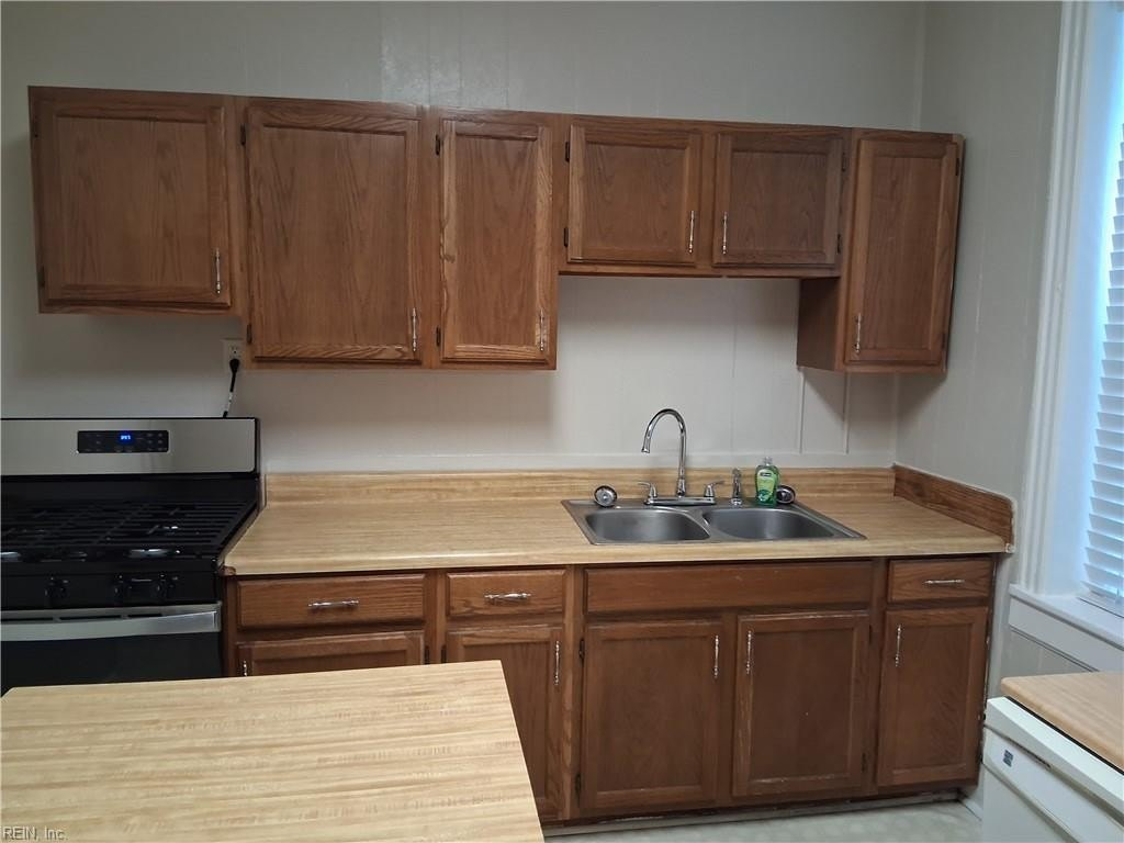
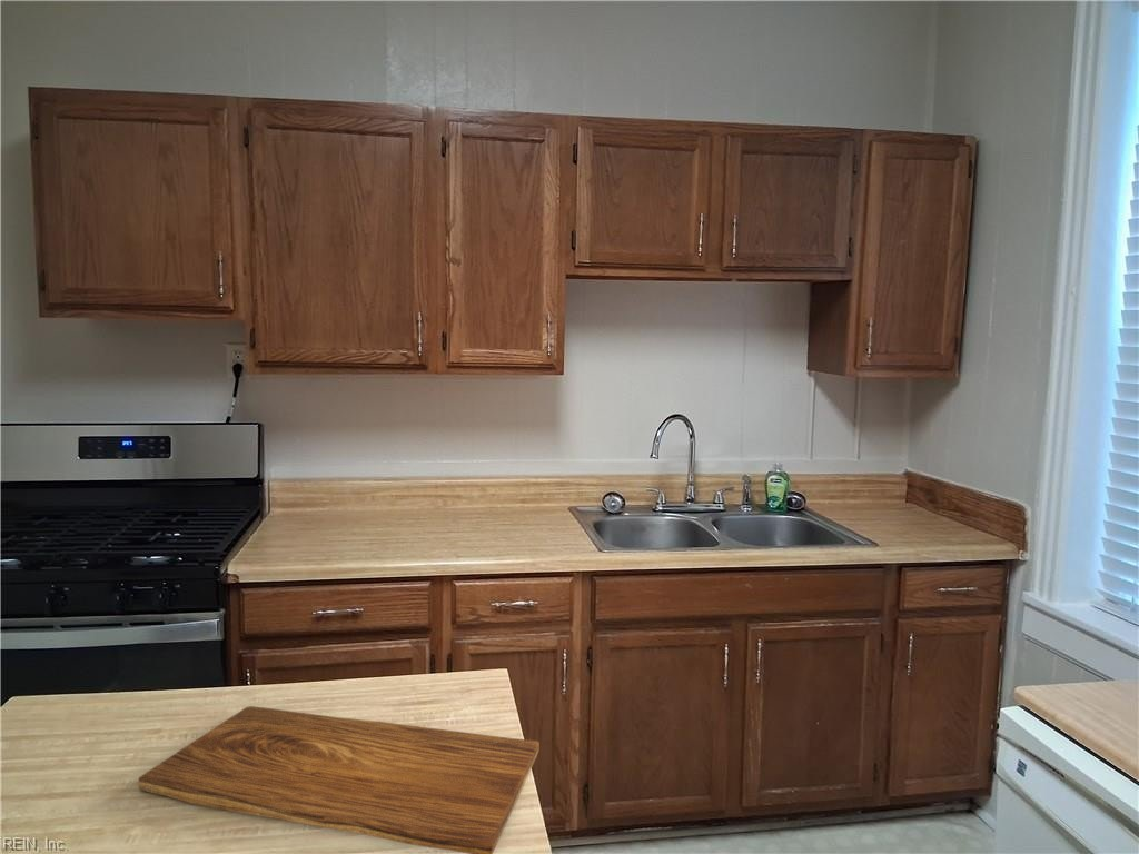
+ cutting board [138,705,541,854]
